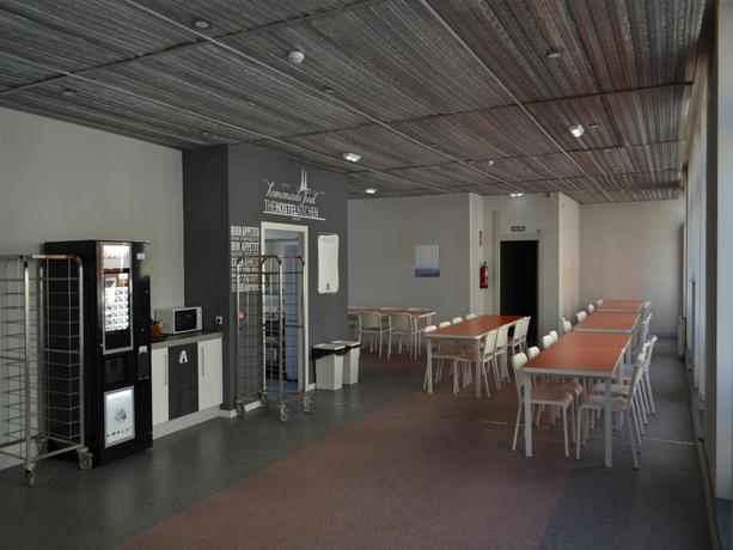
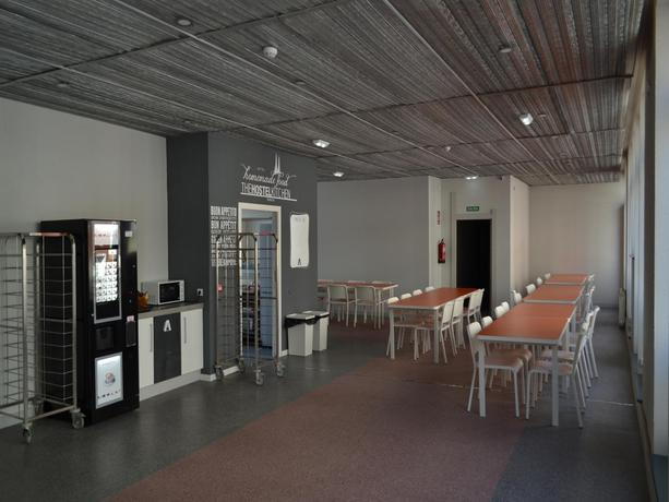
- wall art [414,244,441,279]
